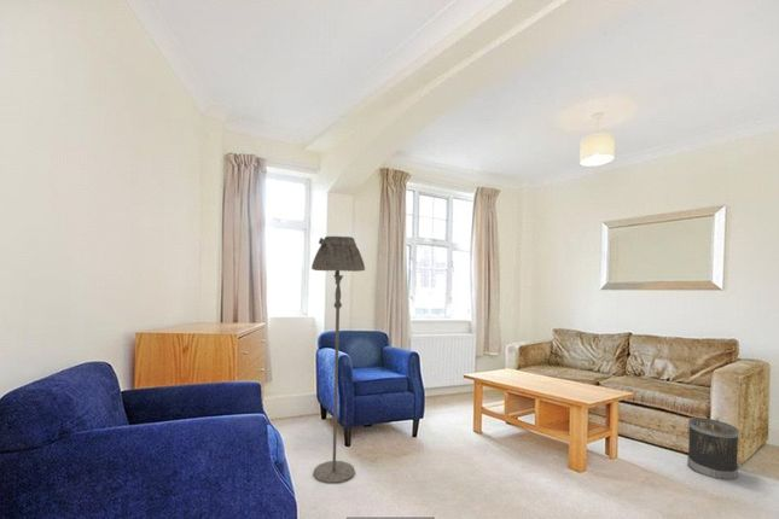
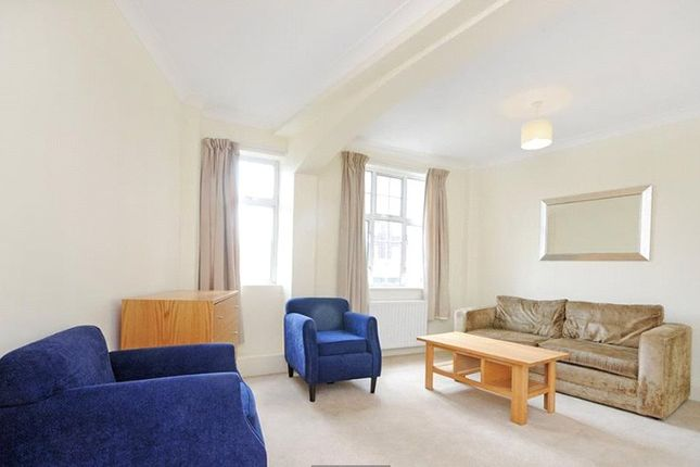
- wastebasket [686,416,740,480]
- floor lamp [310,235,366,484]
